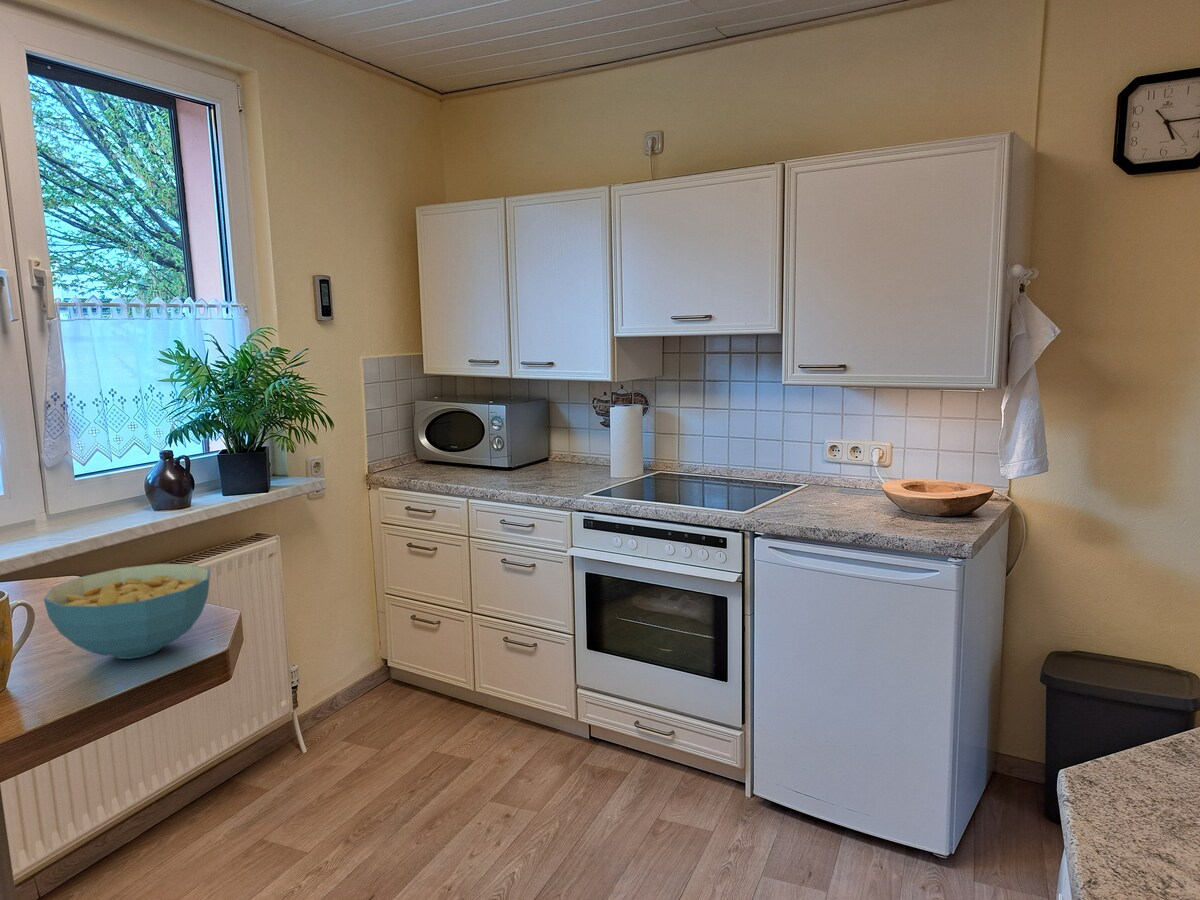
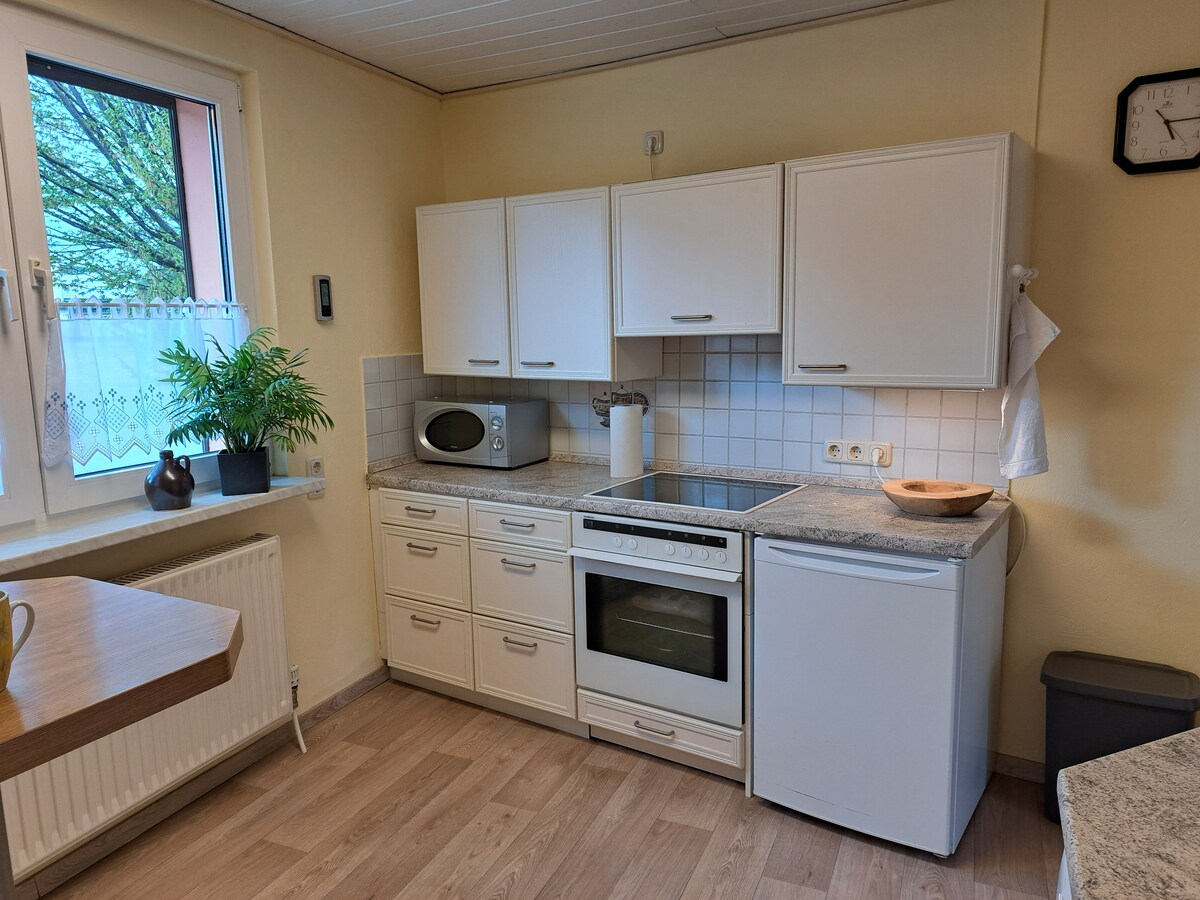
- cereal bowl [43,563,211,660]
